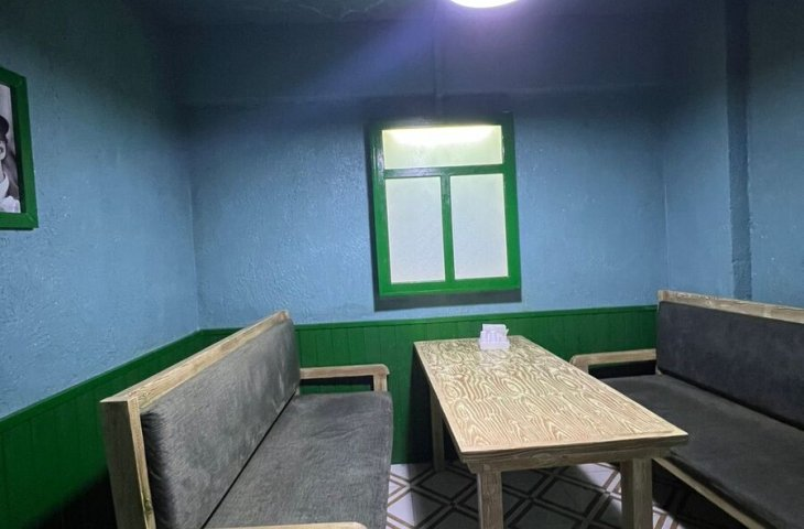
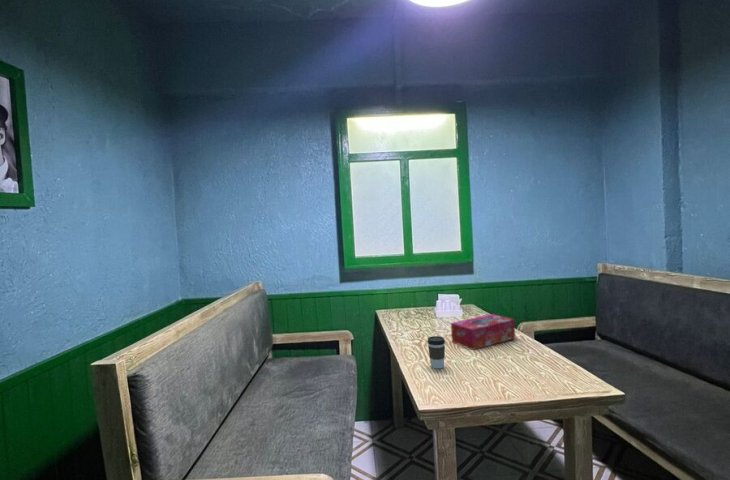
+ coffee cup [426,335,446,370]
+ tissue box [450,313,516,351]
